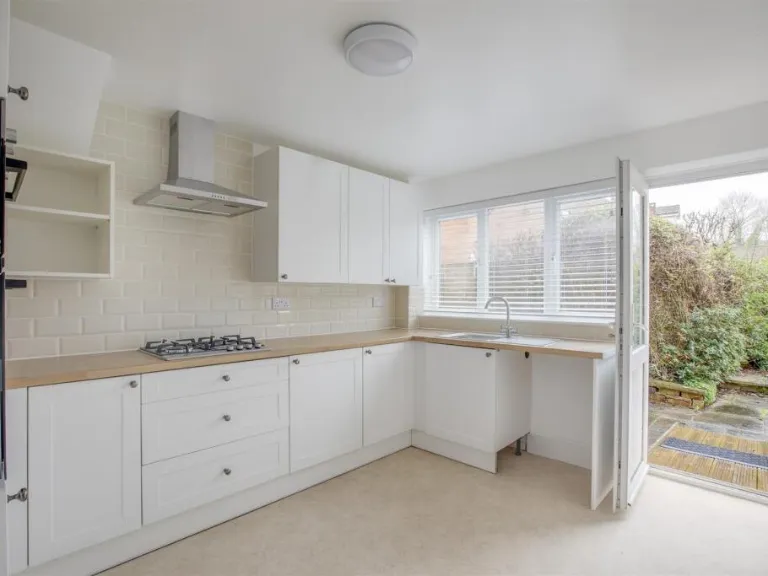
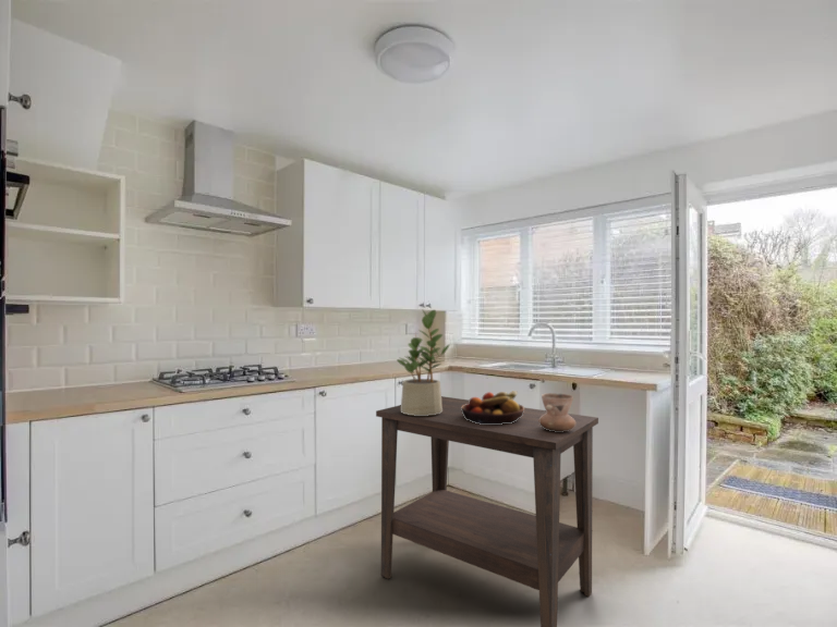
+ side table [375,395,599,627]
+ potted plant [396,309,450,416]
+ ceramic jug [539,392,575,432]
+ fruit bowl [461,390,525,425]
